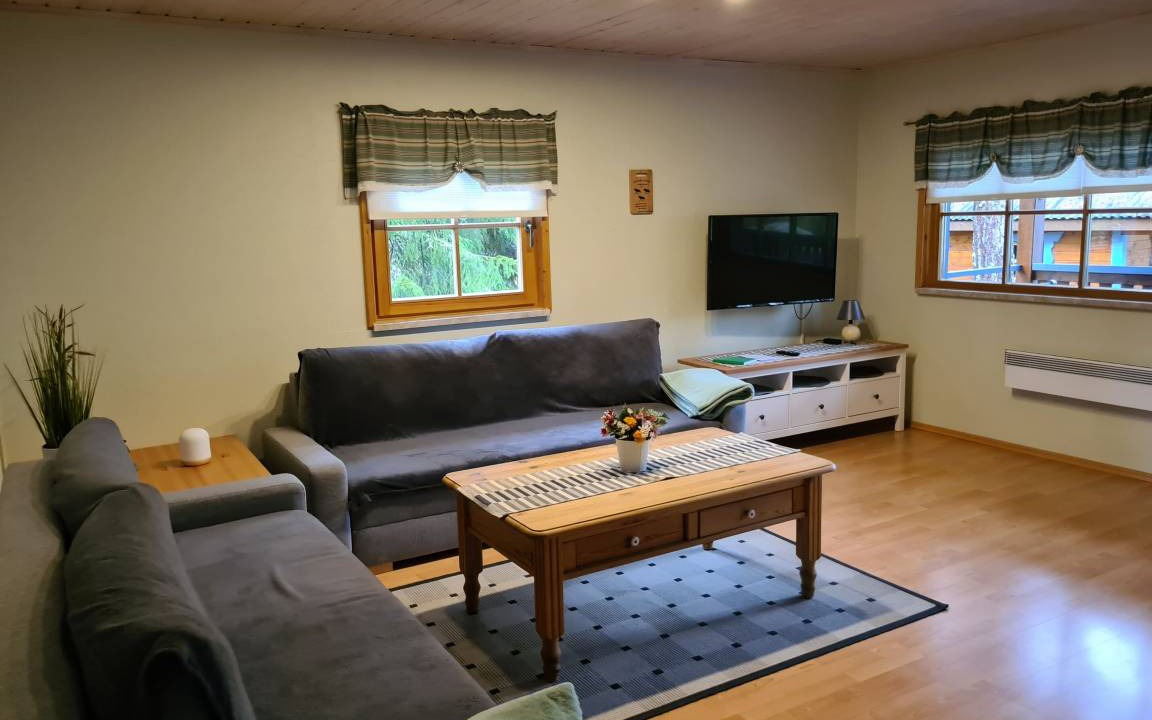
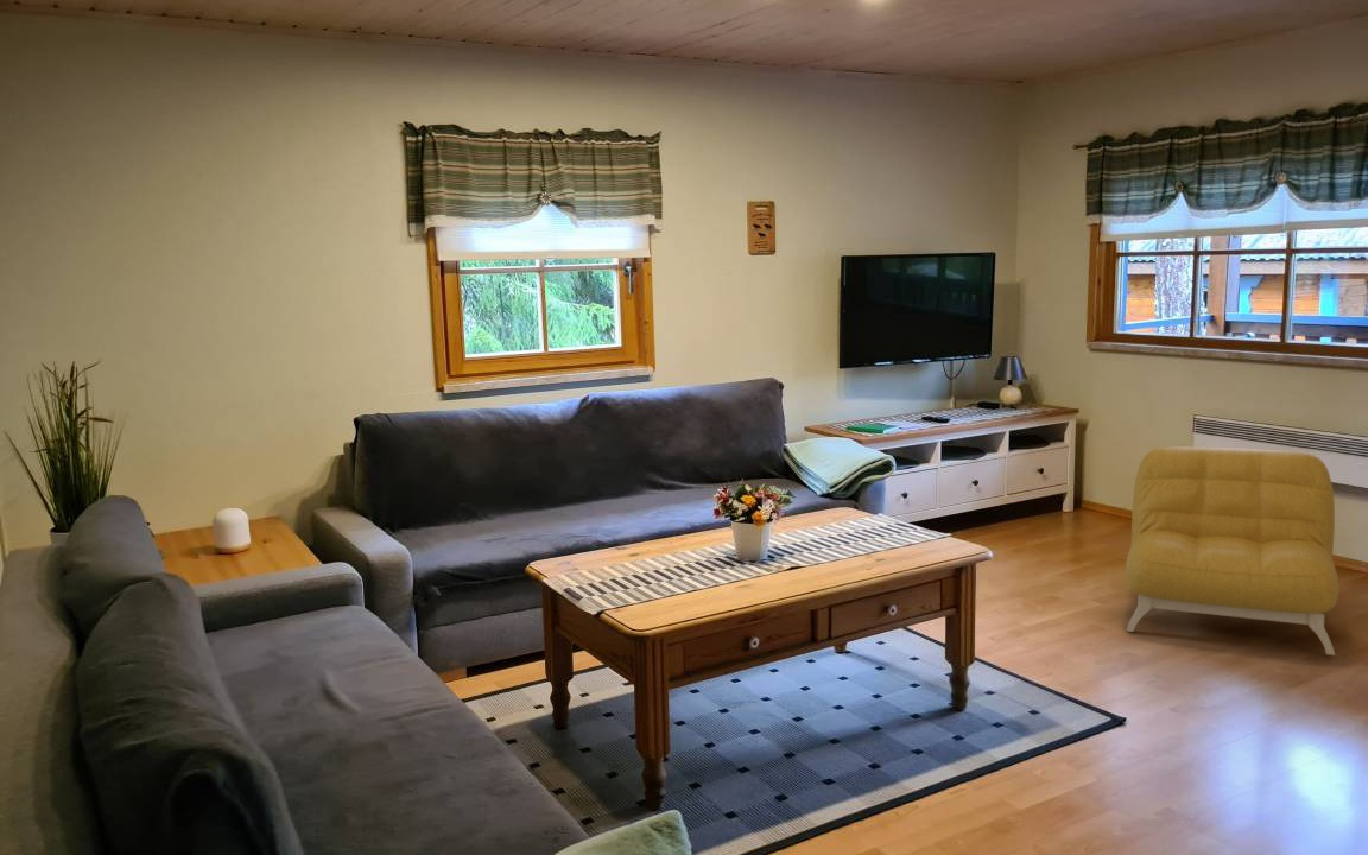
+ armchair [1125,445,1341,657]
